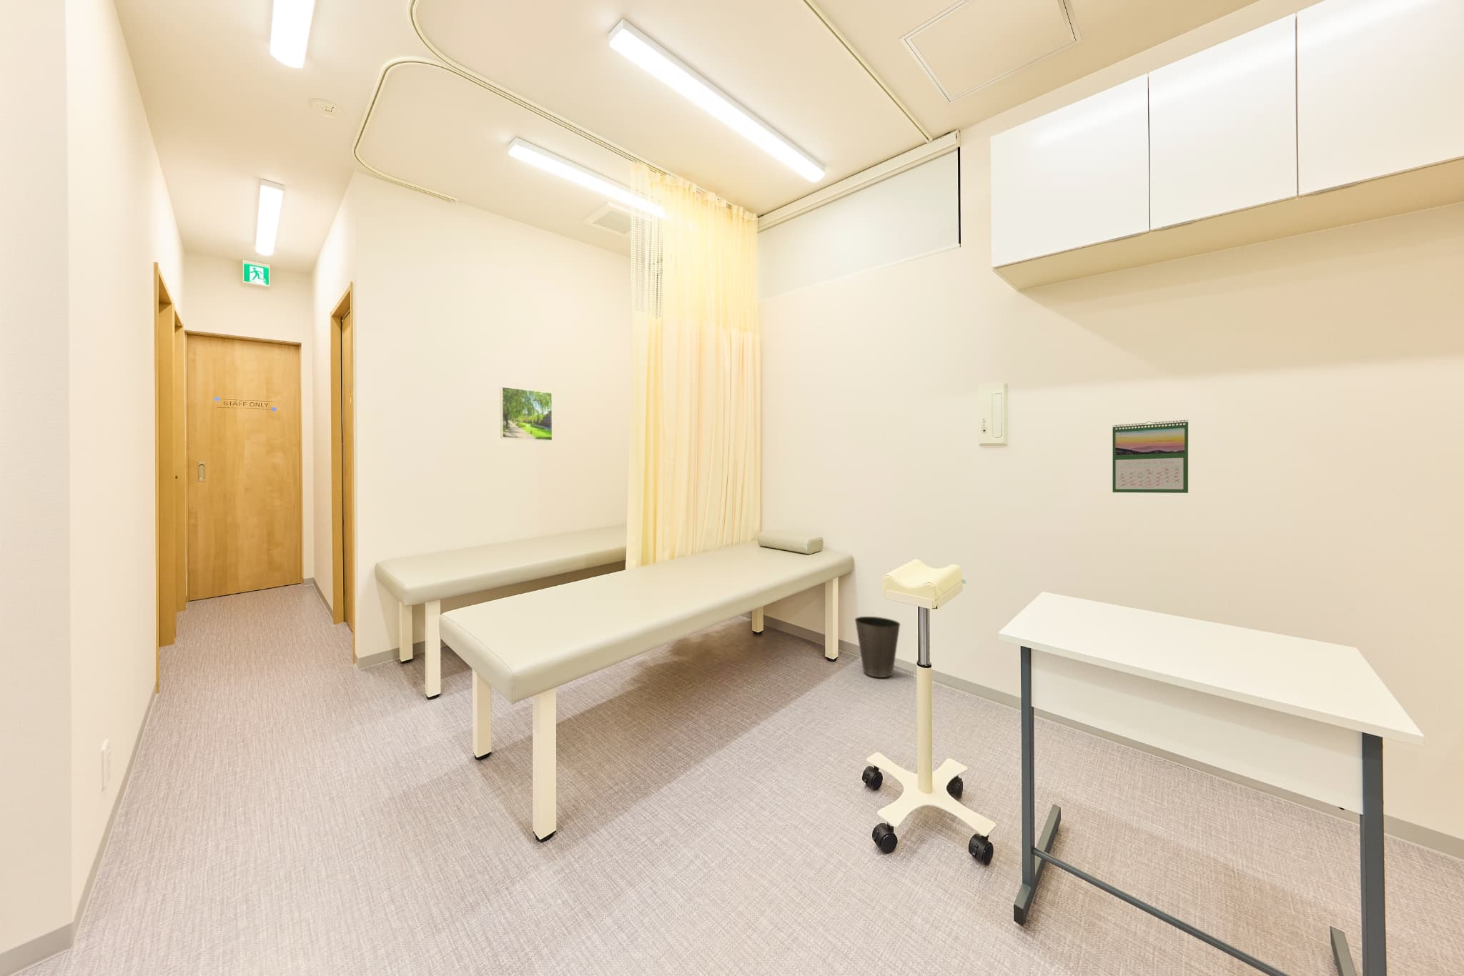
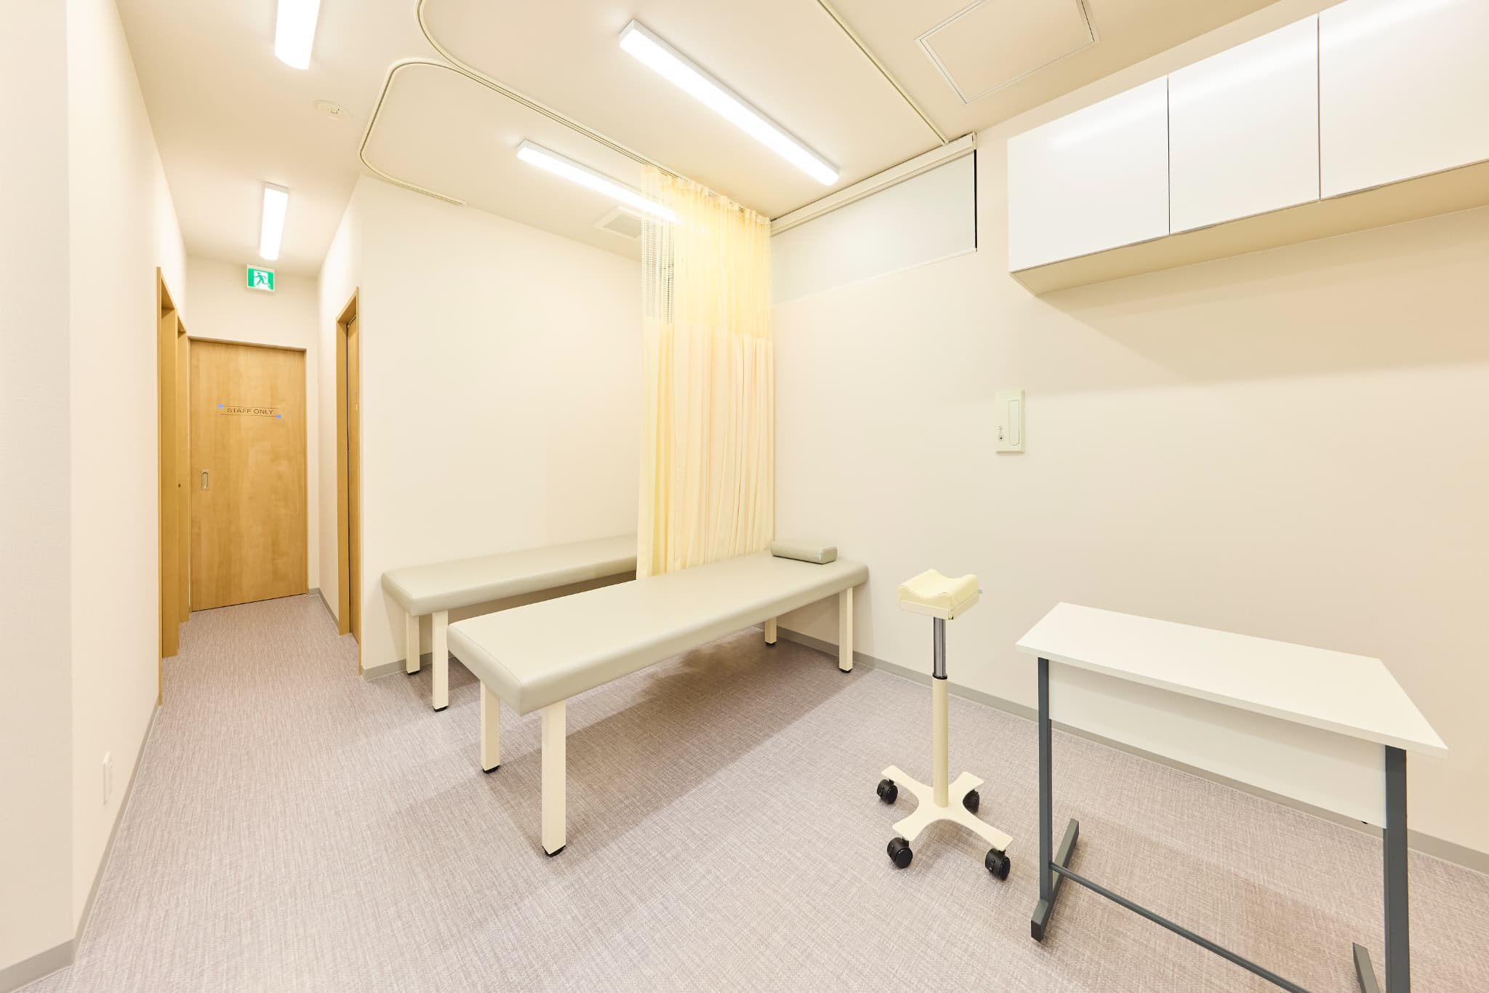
- calendar [1111,419,1188,493]
- waste basket [854,615,901,678]
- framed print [500,386,553,441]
